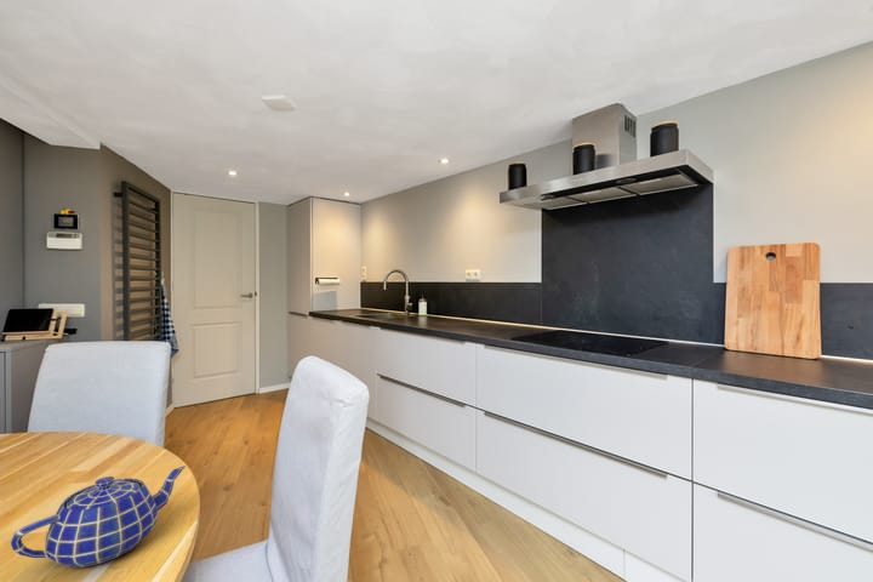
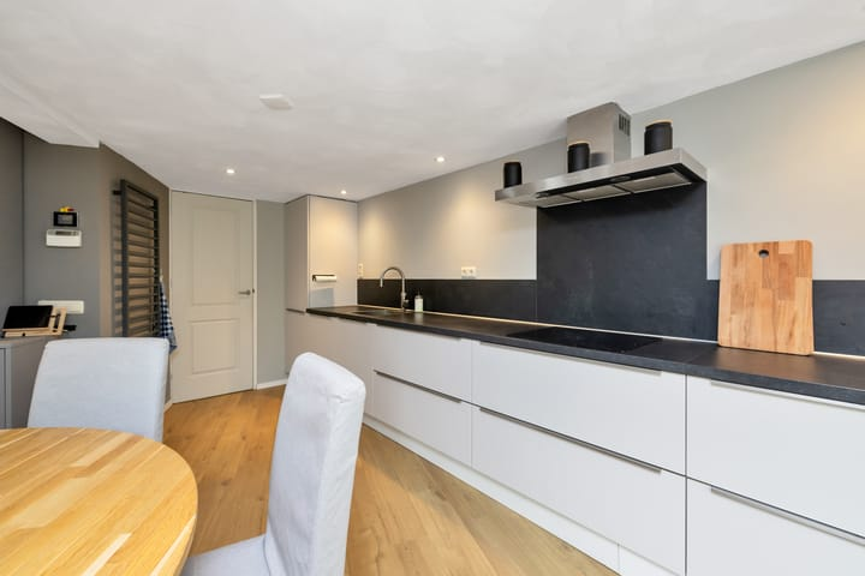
- teapot [8,464,187,569]
